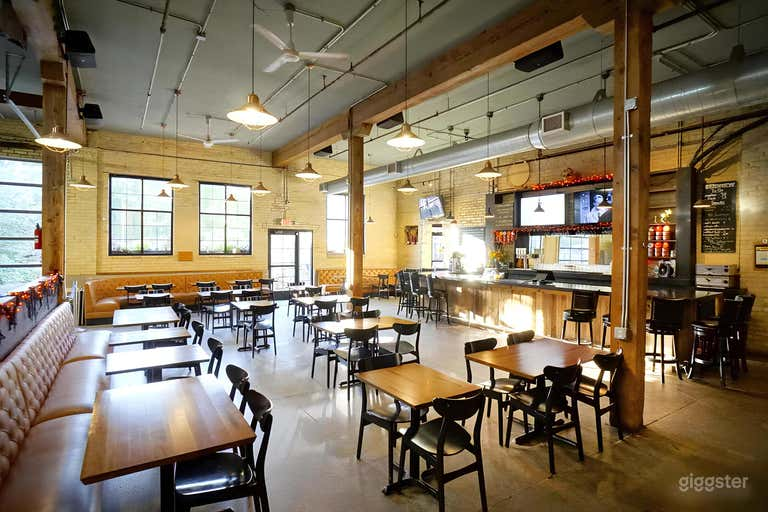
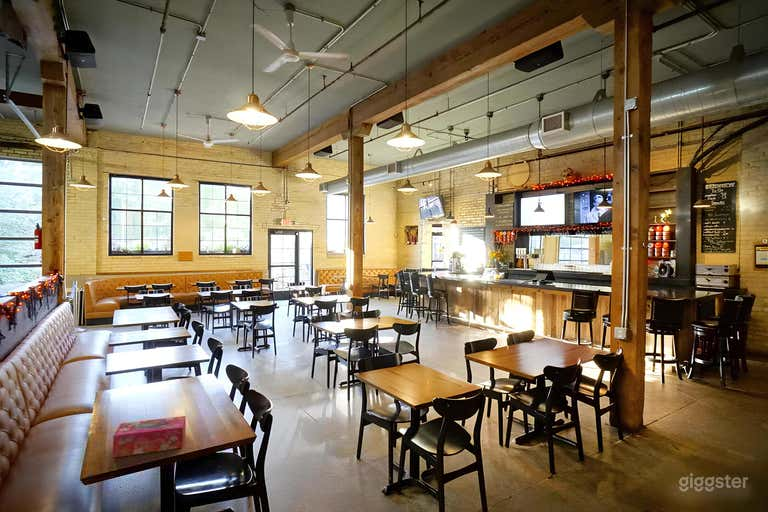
+ tissue box [112,415,187,459]
